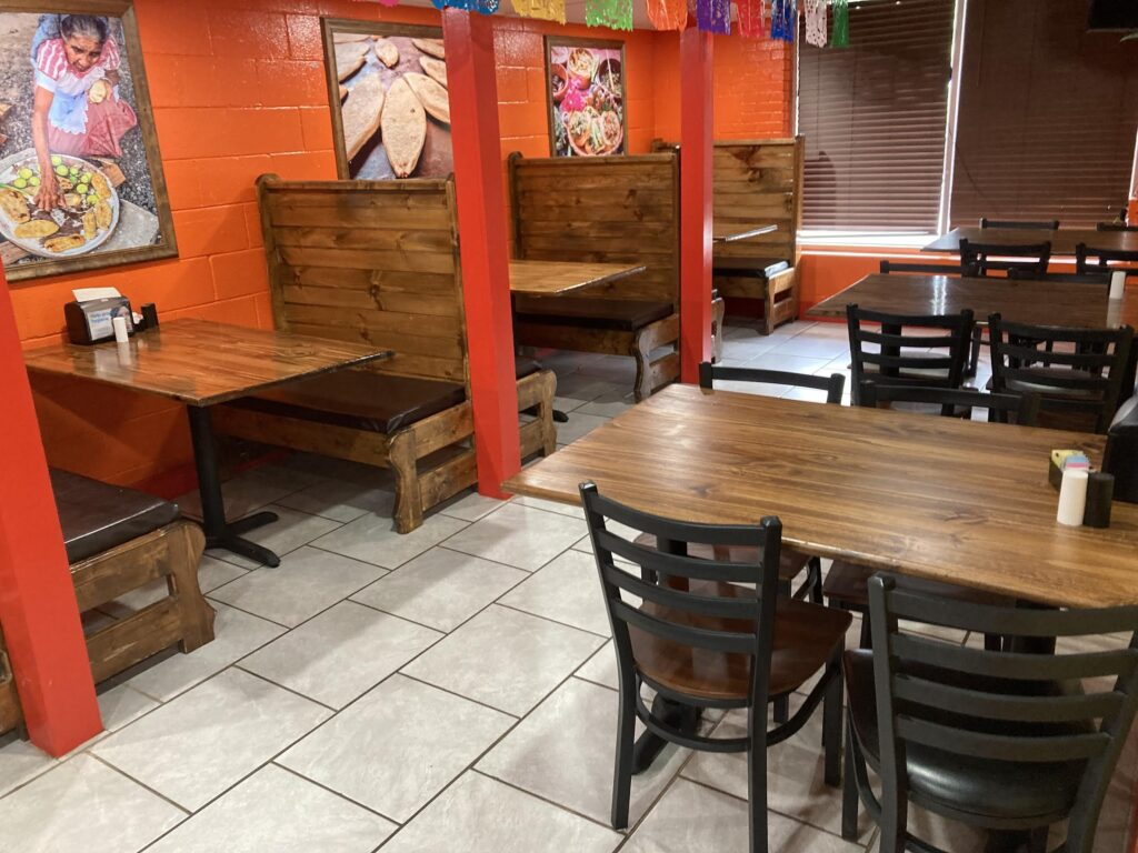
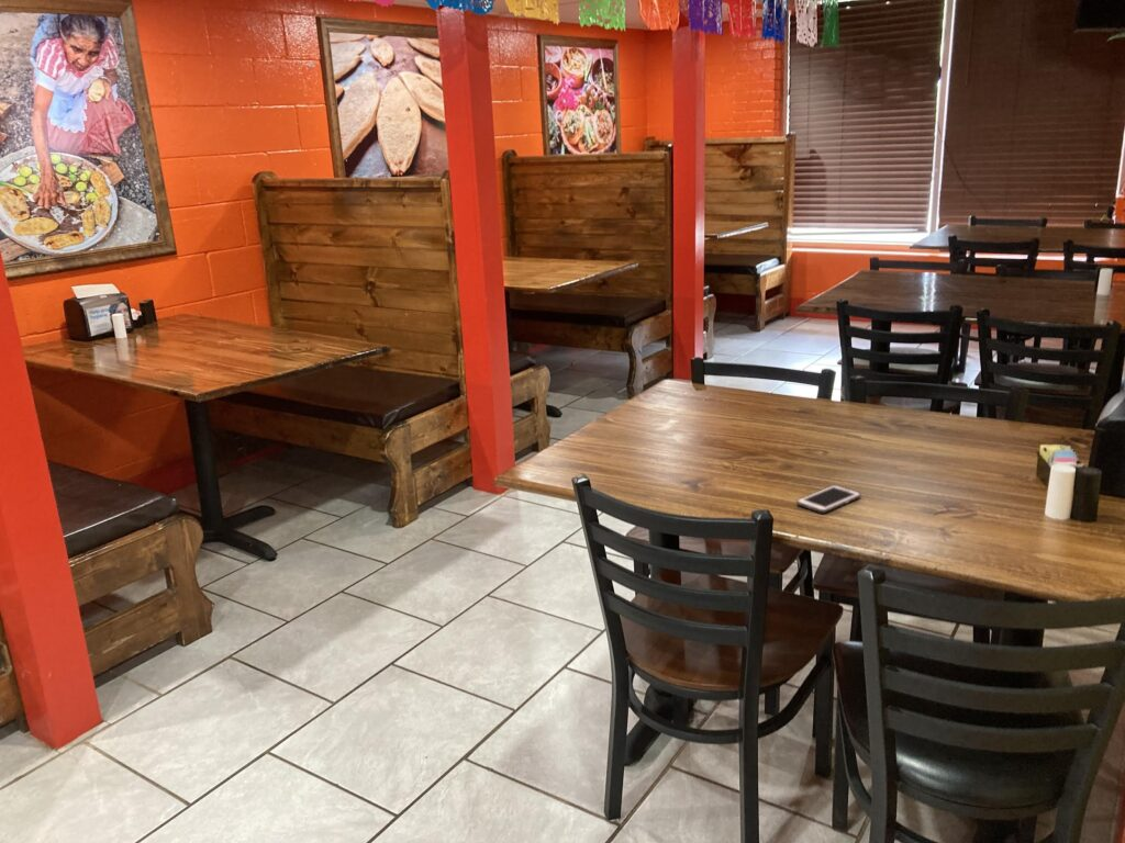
+ cell phone [795,484,862,514]
